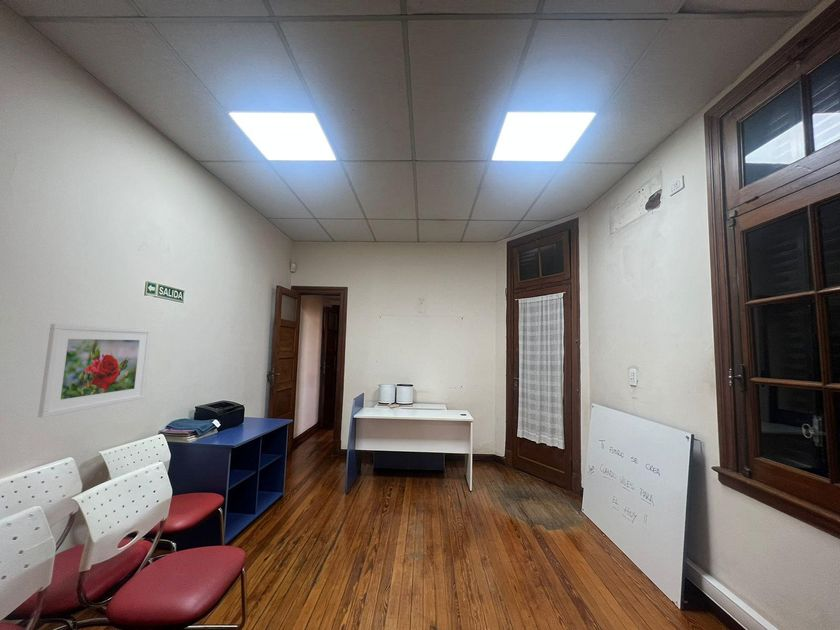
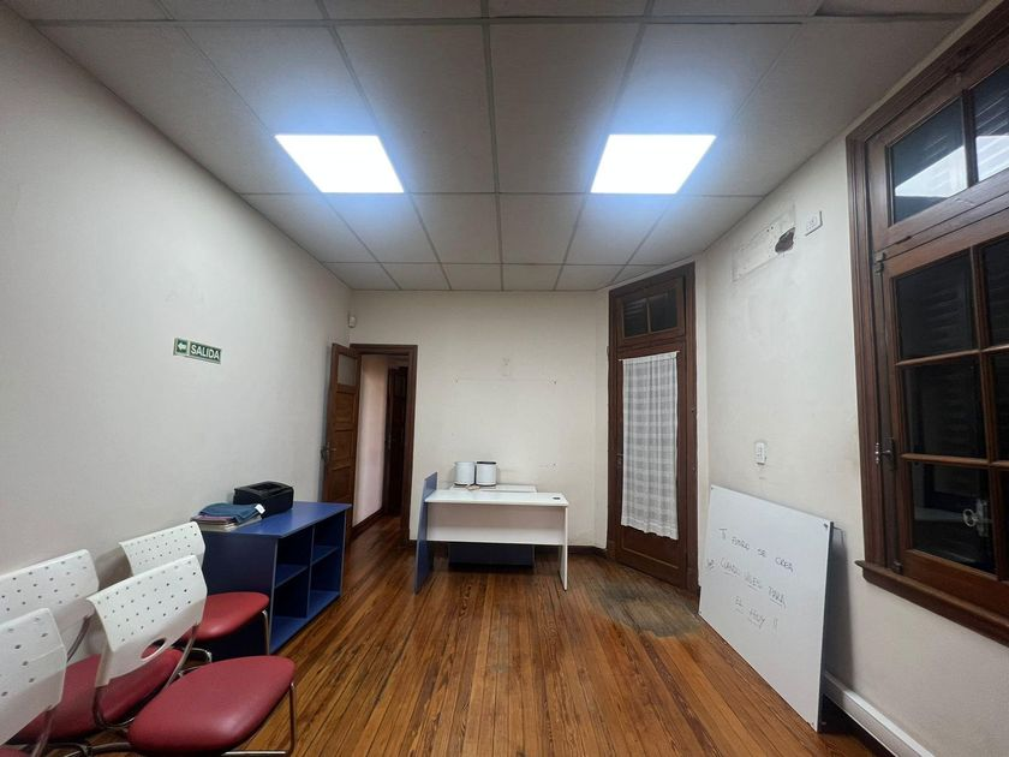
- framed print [37,323,152,418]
